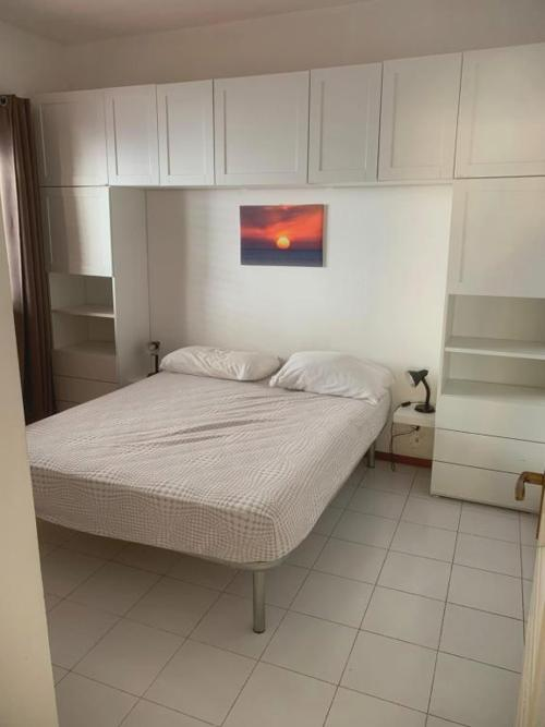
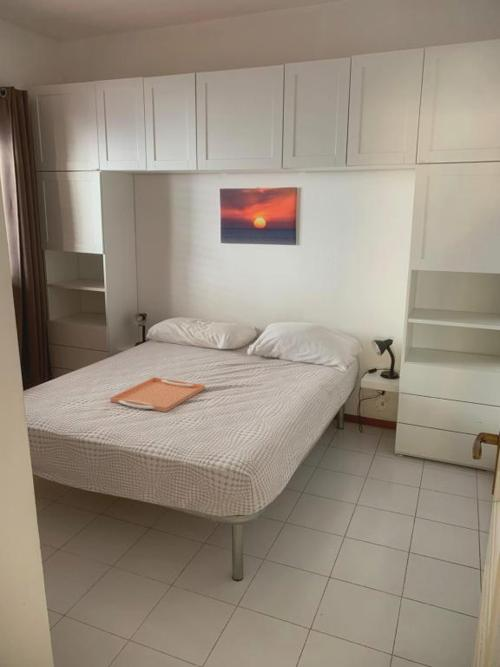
+ serving tray [109,376,206,413]
